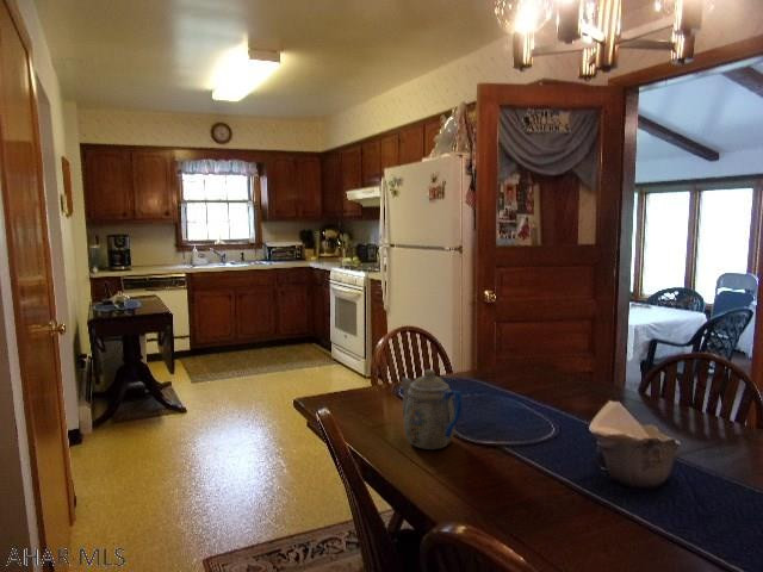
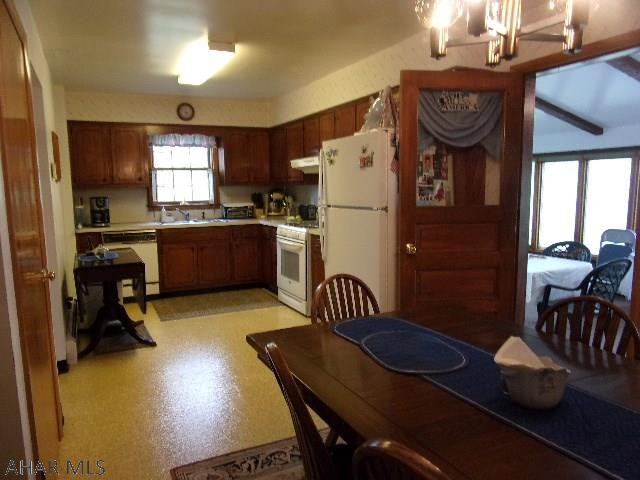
- teapot [401,368,464,450]
